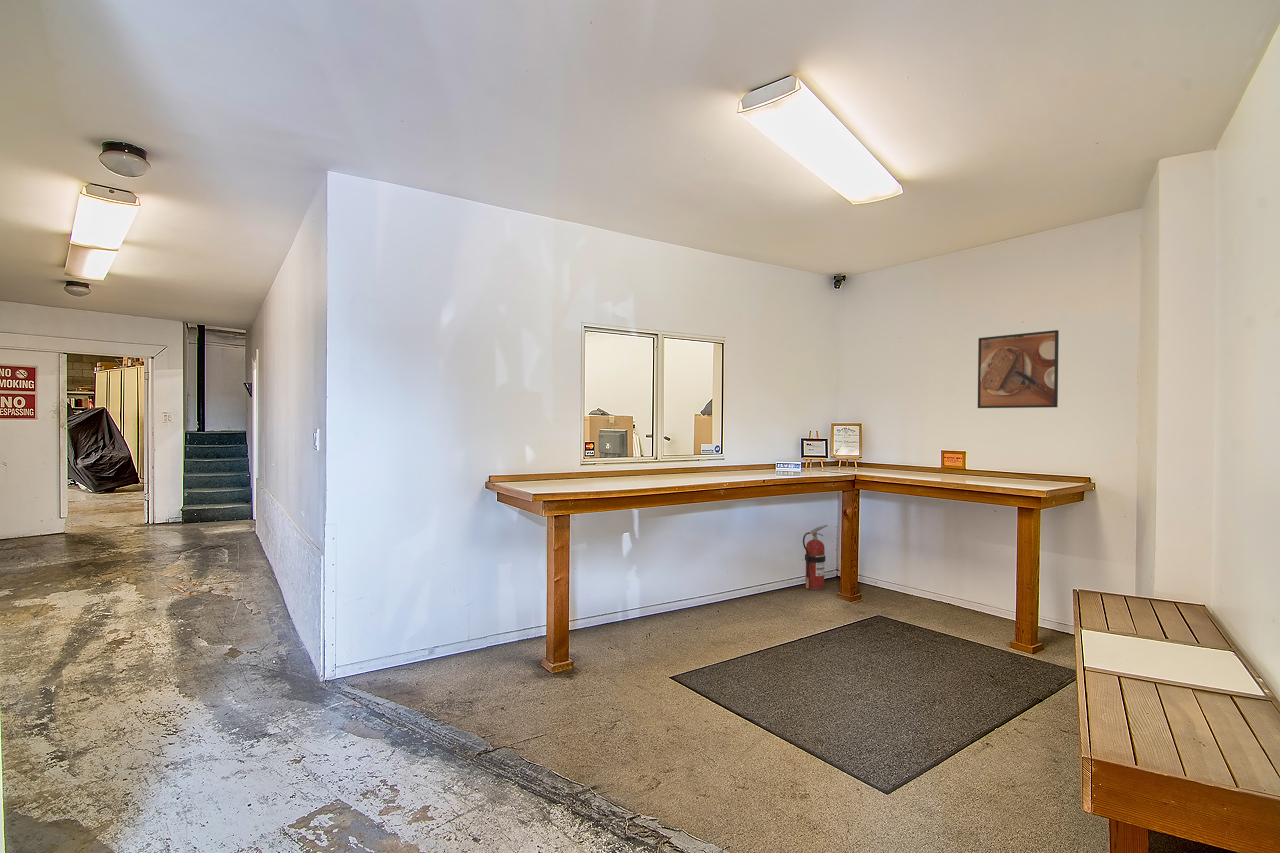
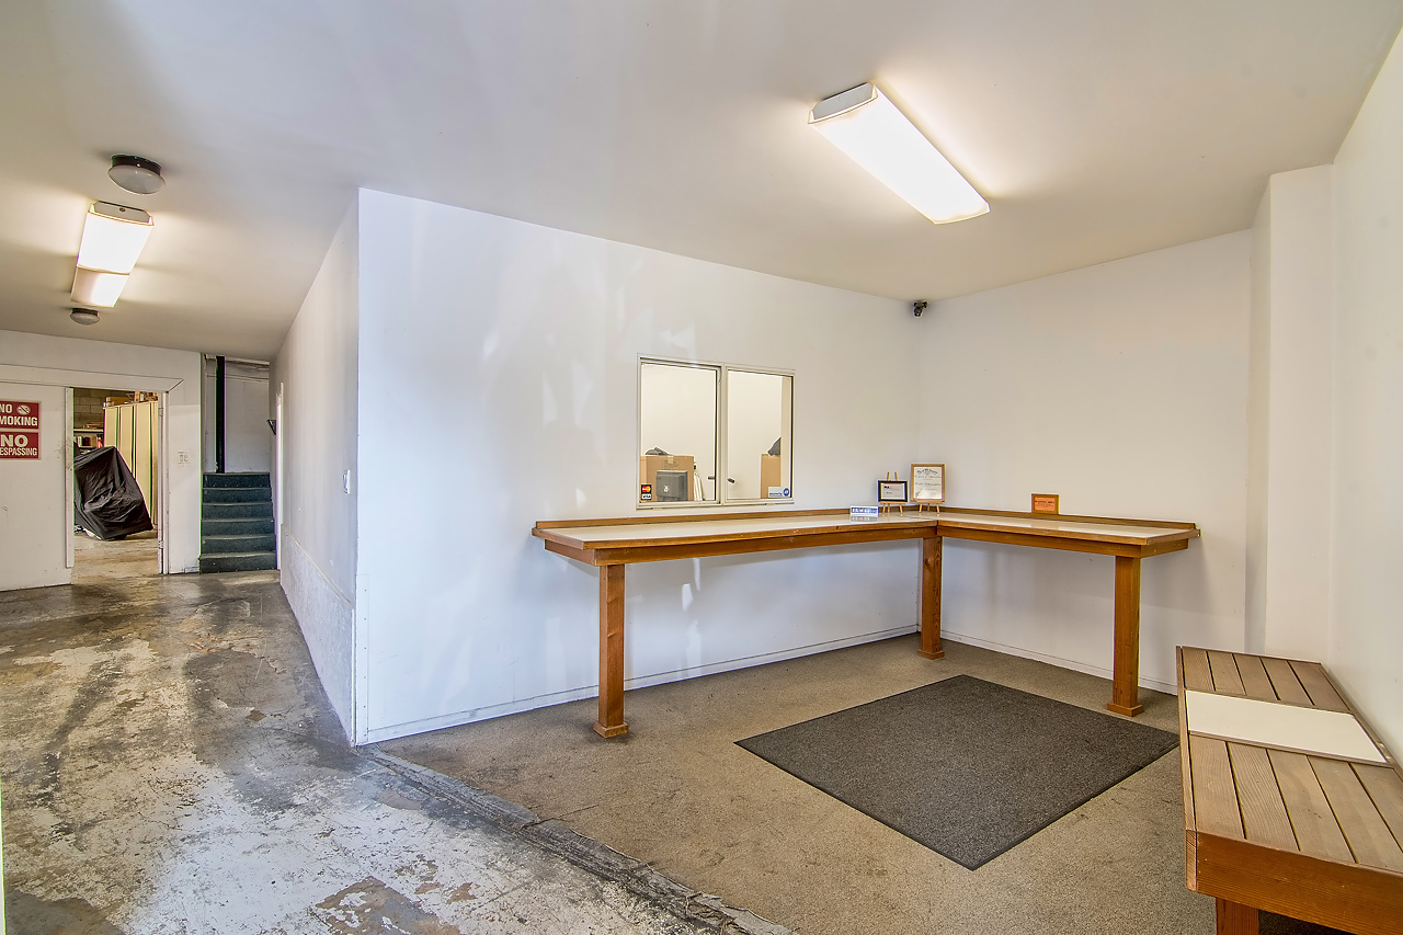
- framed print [977,329,1060,409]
- fire extinguisher [802,524,829,591]
